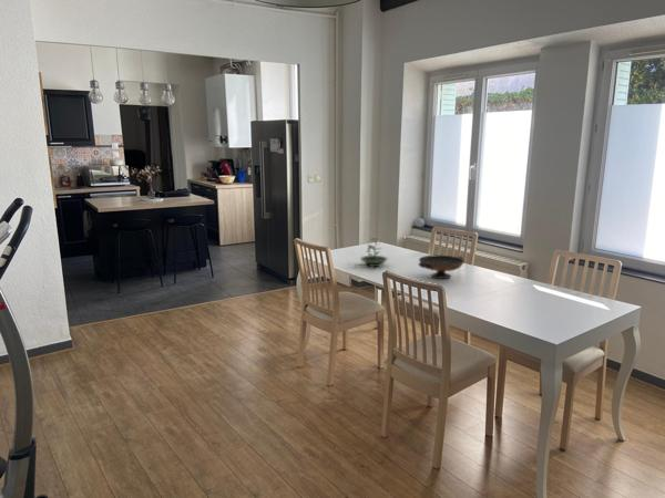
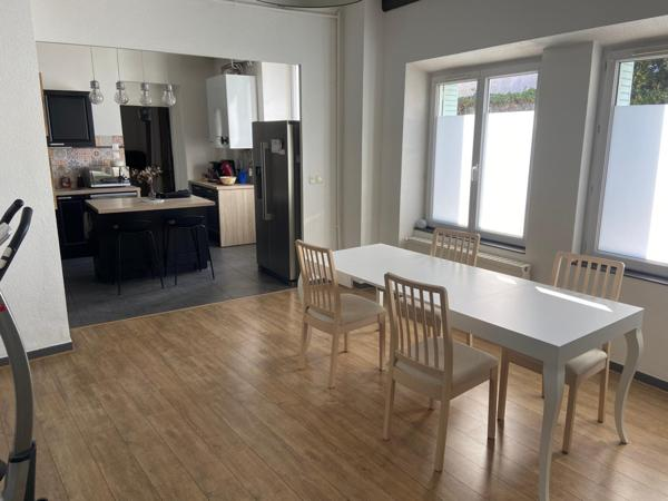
- terrarium [359,237,389,268]
- decorative bowl [417,255,466,280]
